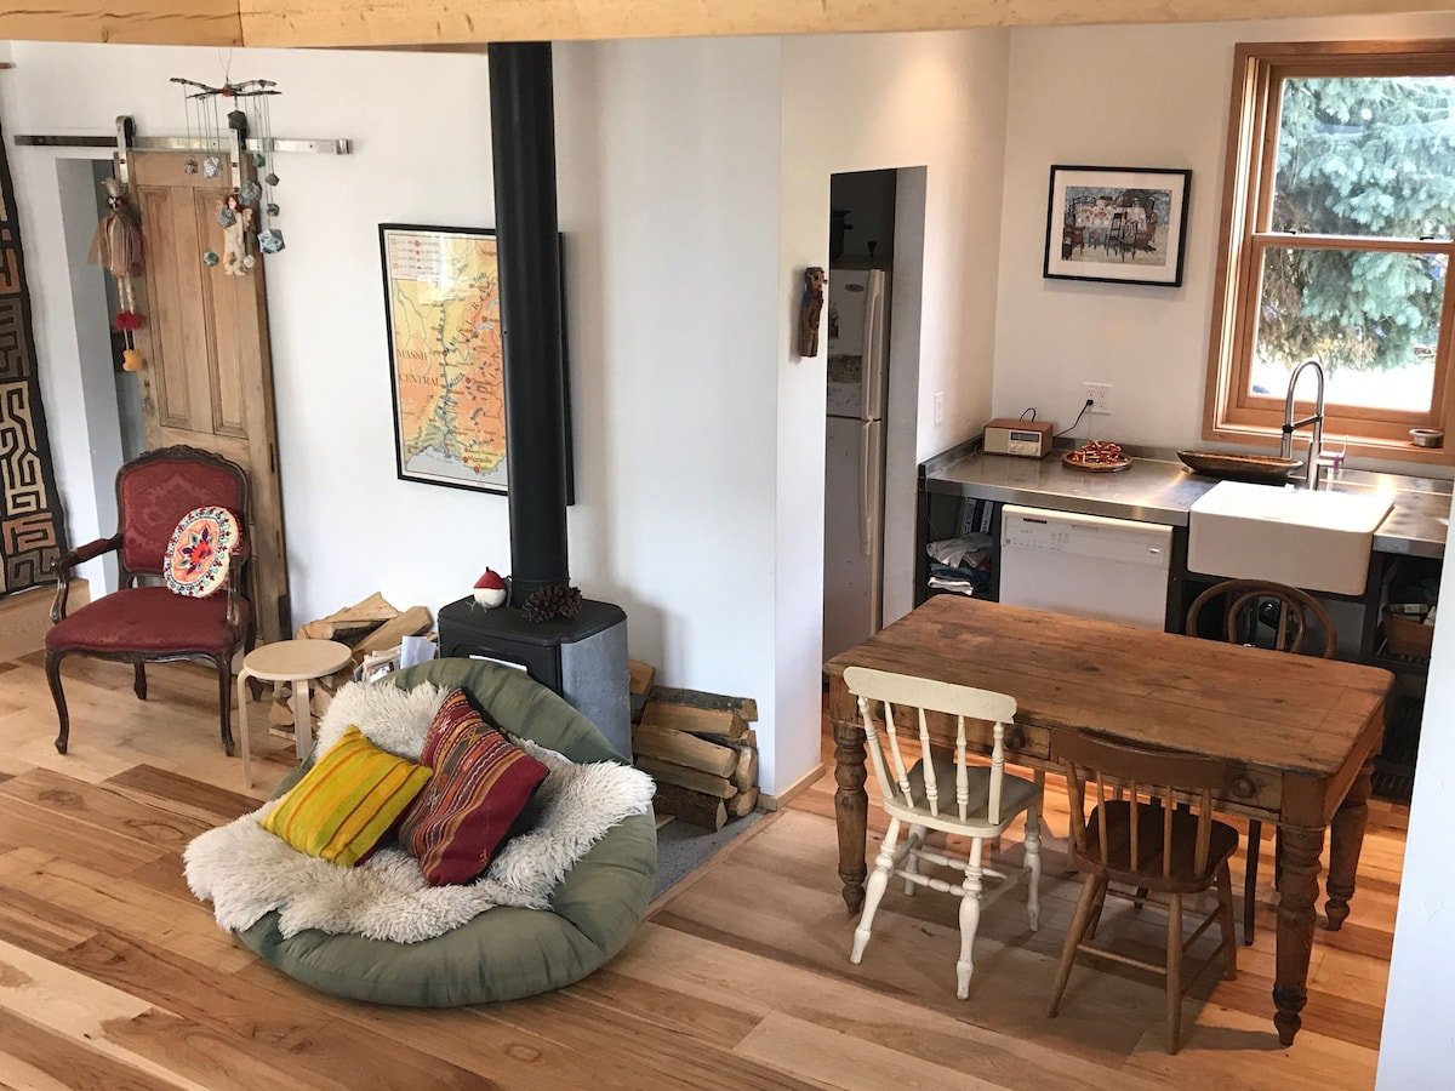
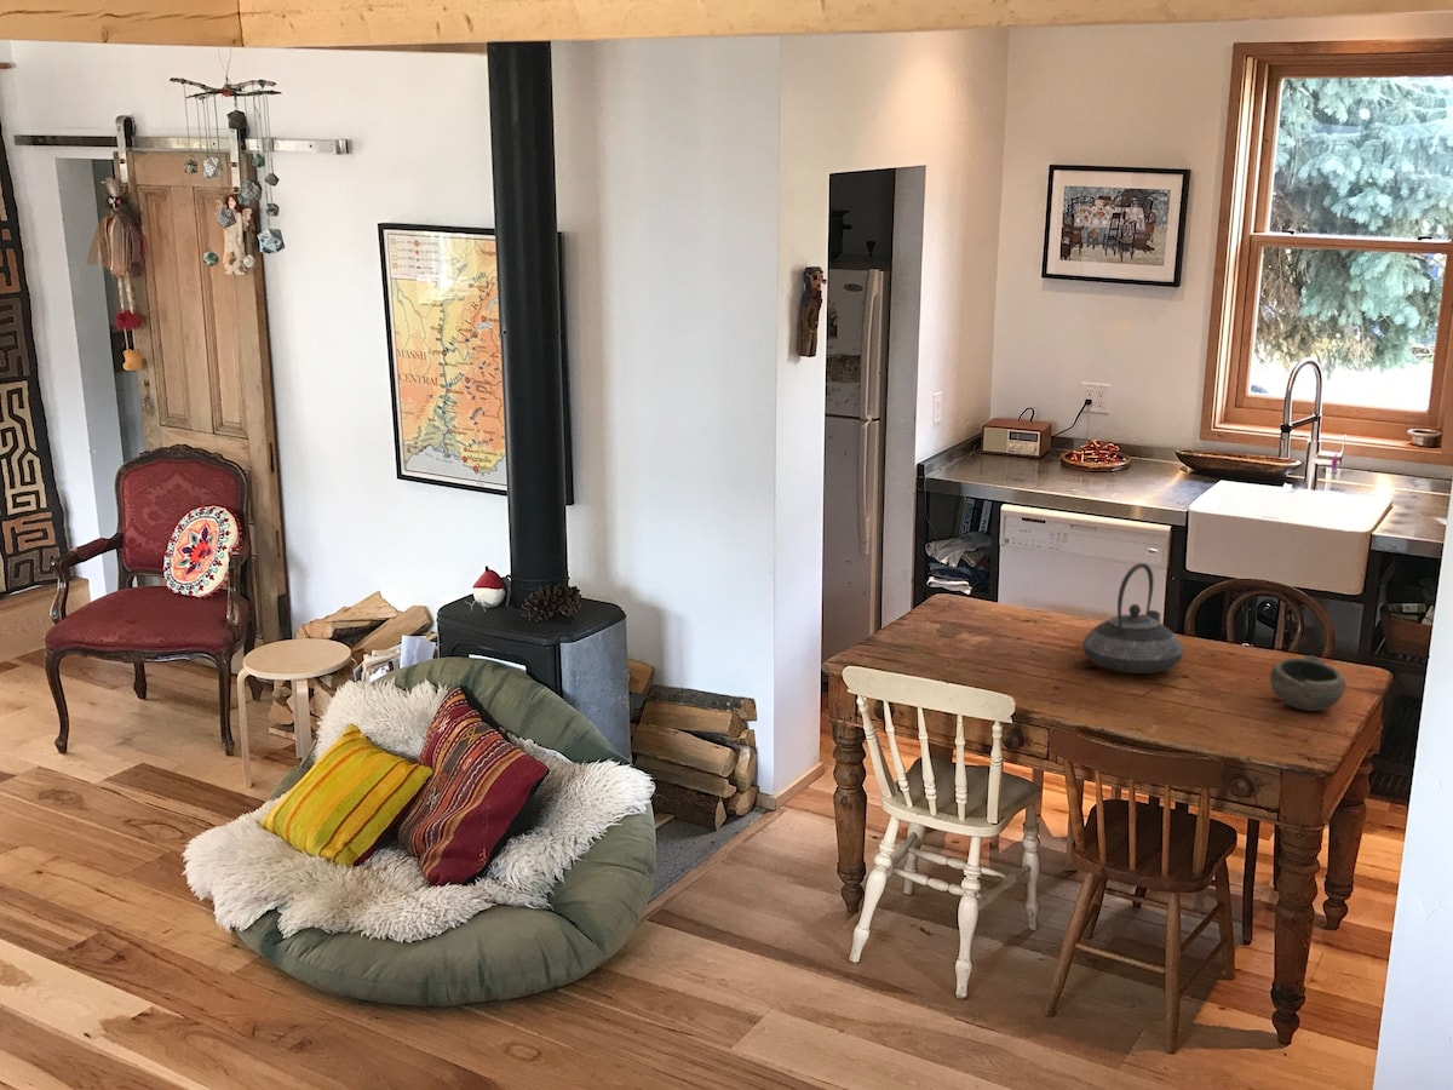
+ teapot [1081,562,1184,675]
+ bowl [1269,654,1346,712]
